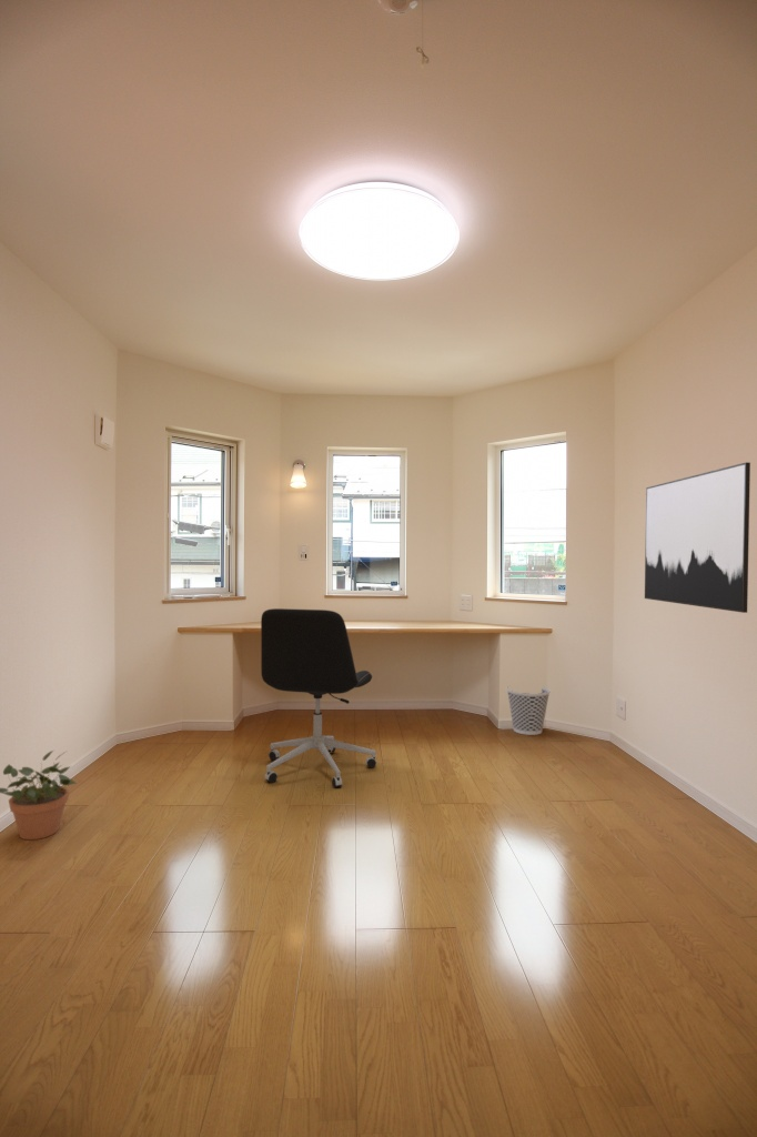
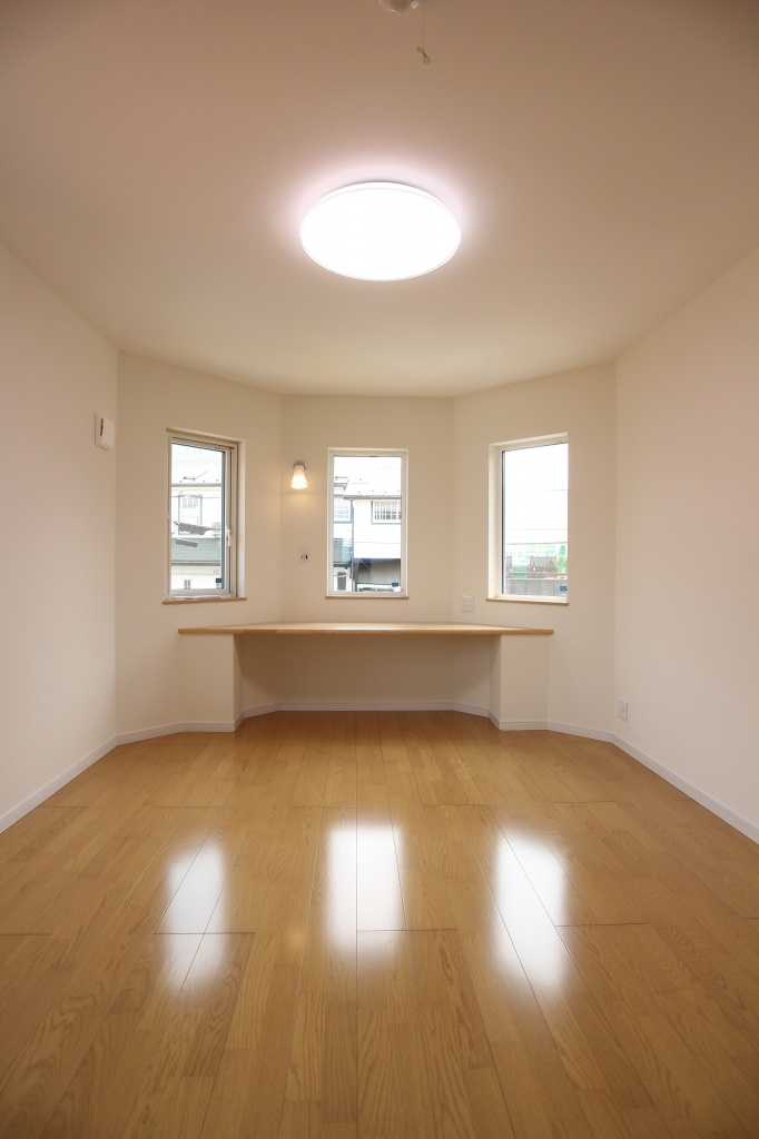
- wall art [644,461,751,614]
- office chair [260,607,377,789]
- wastebasket [505,685,552,736]
- potted plant [0,748,78,841]
